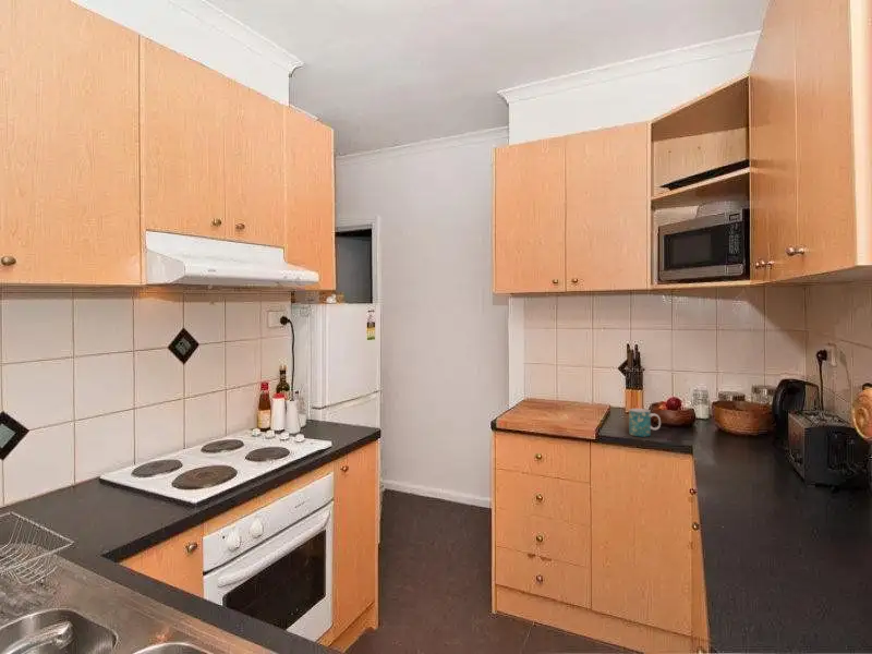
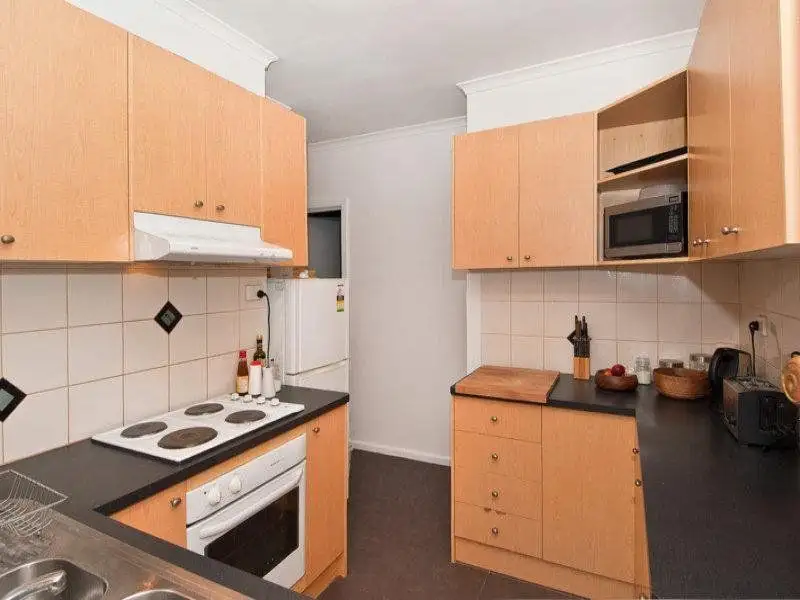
- mug [628,408,662,437]
